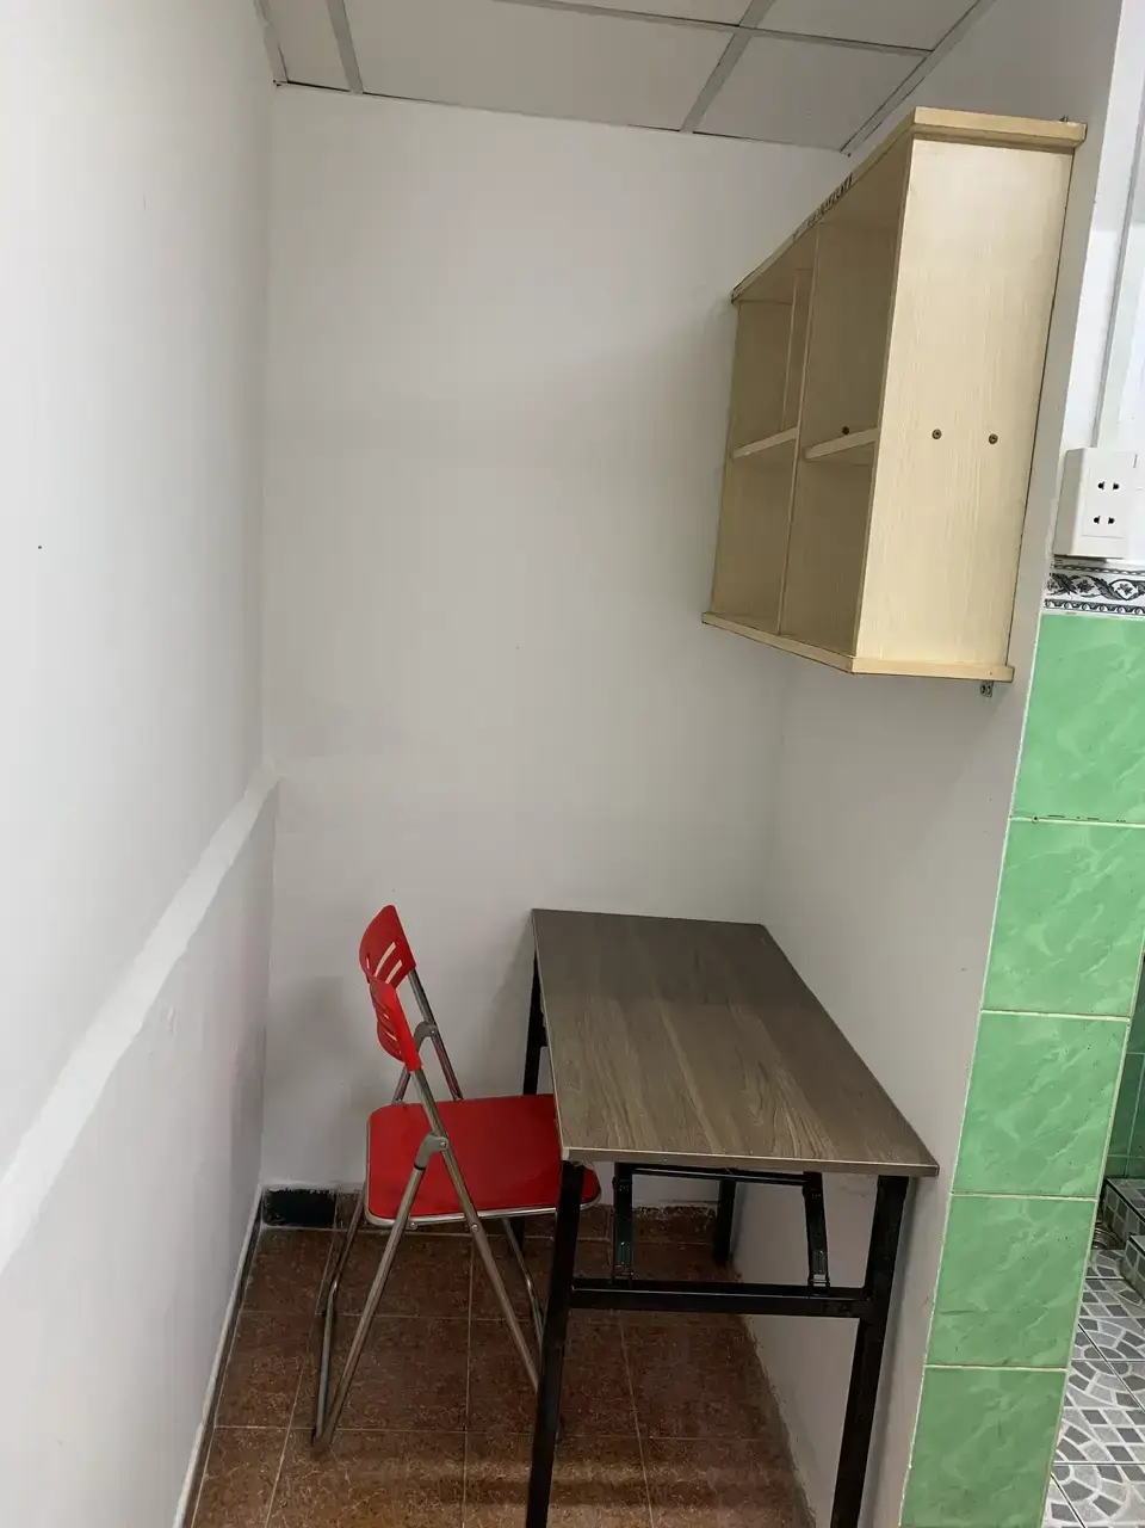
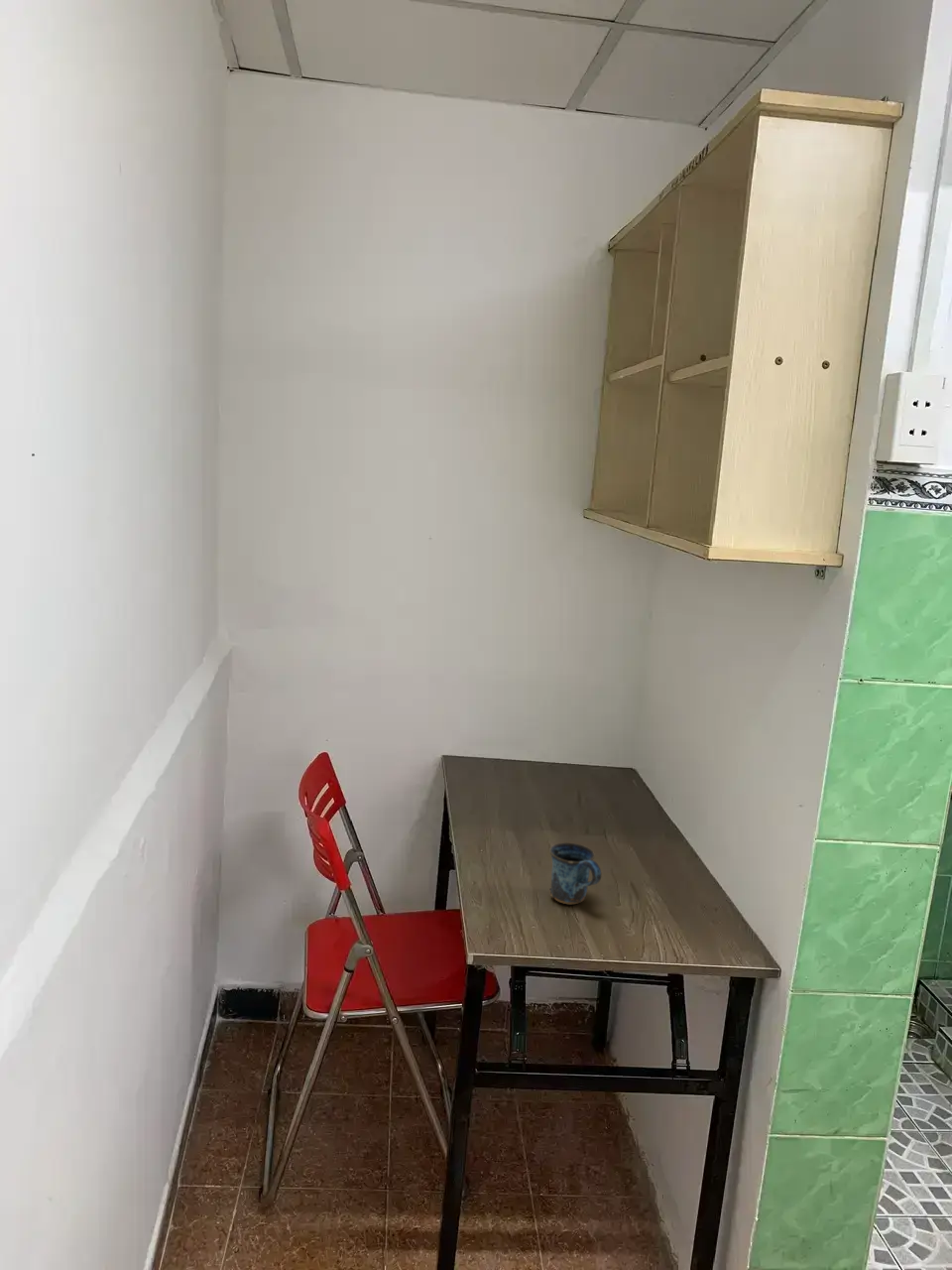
+ mug [548,841,602,905]
